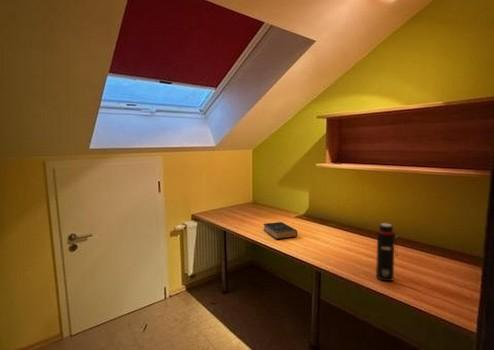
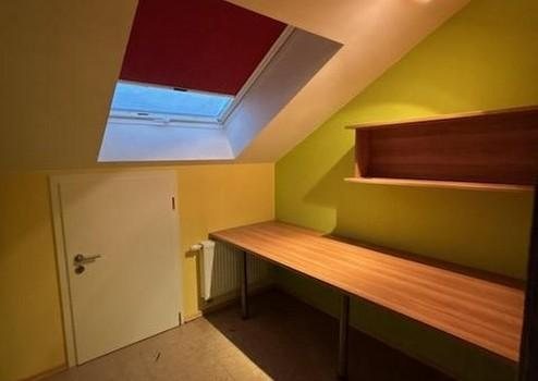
- book [263,221,298,240]
- water bottle [375,222,399,282]
